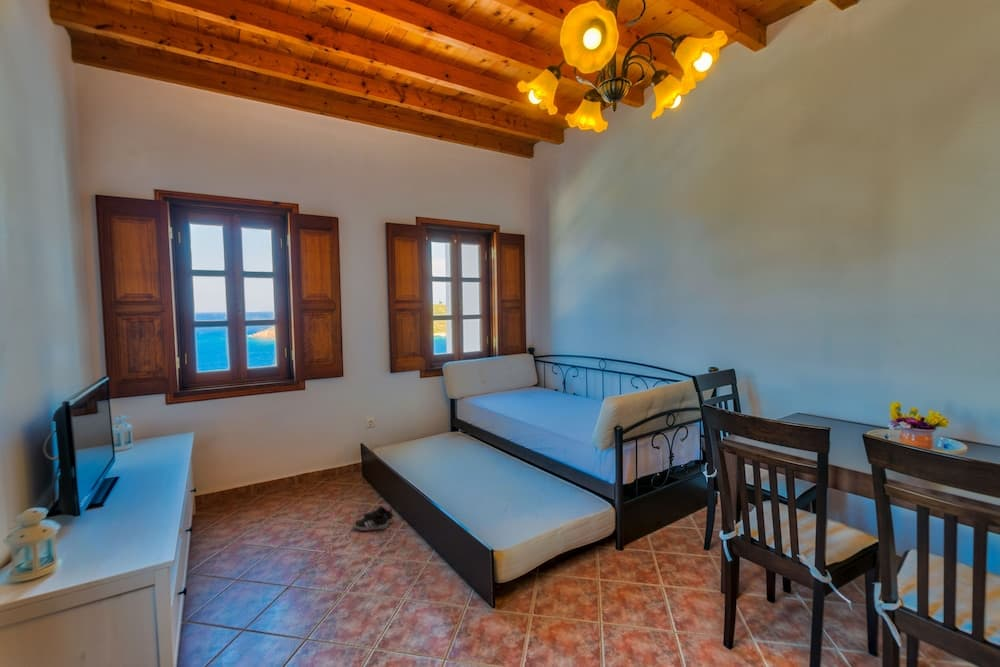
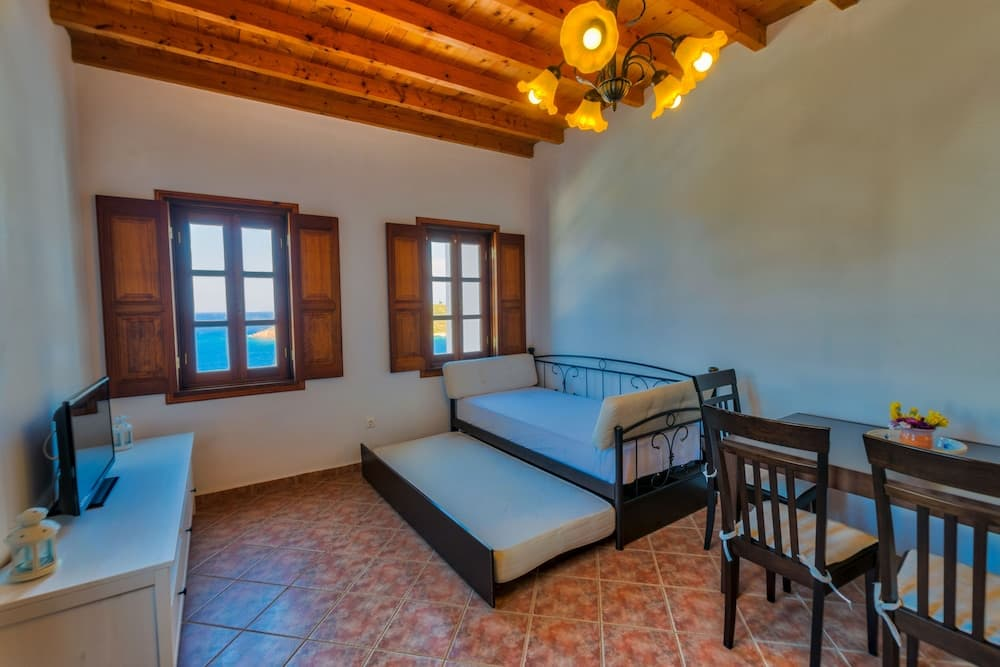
- shoe [353,505,394,532]
